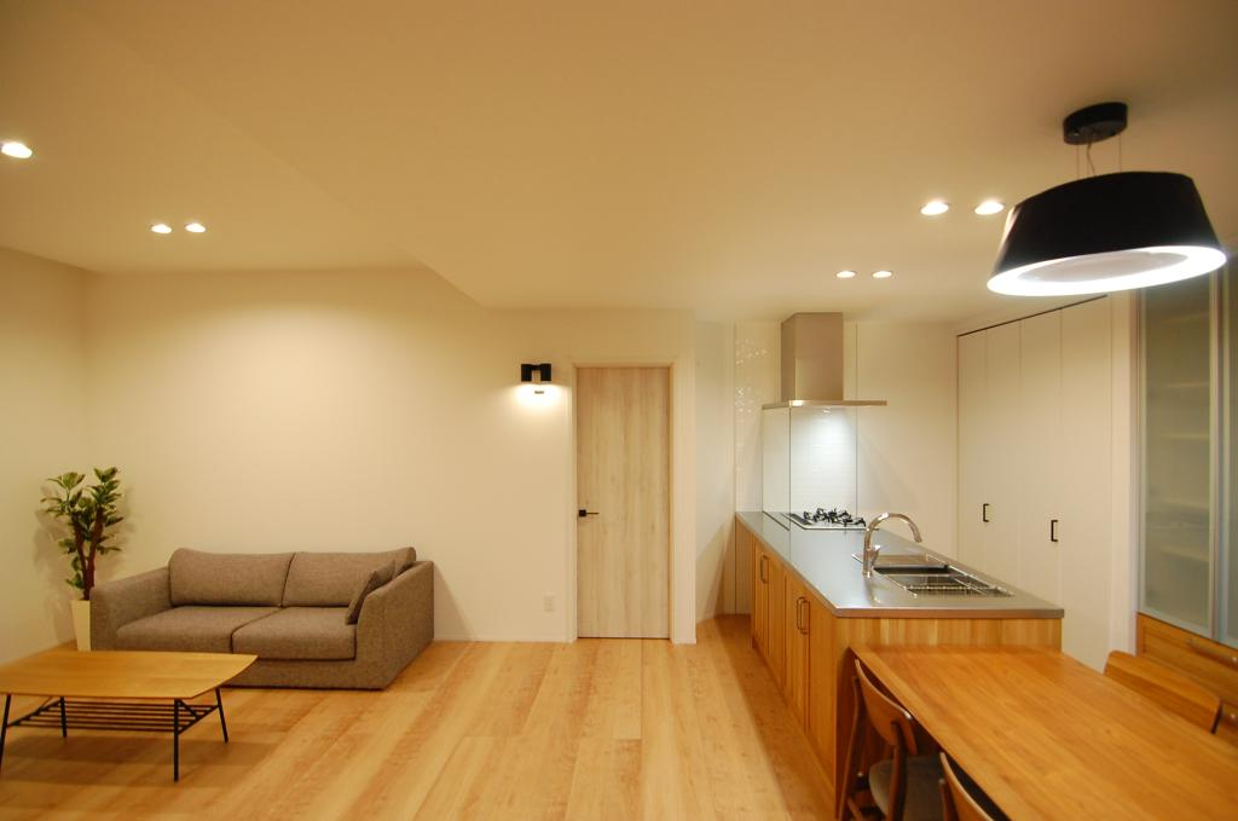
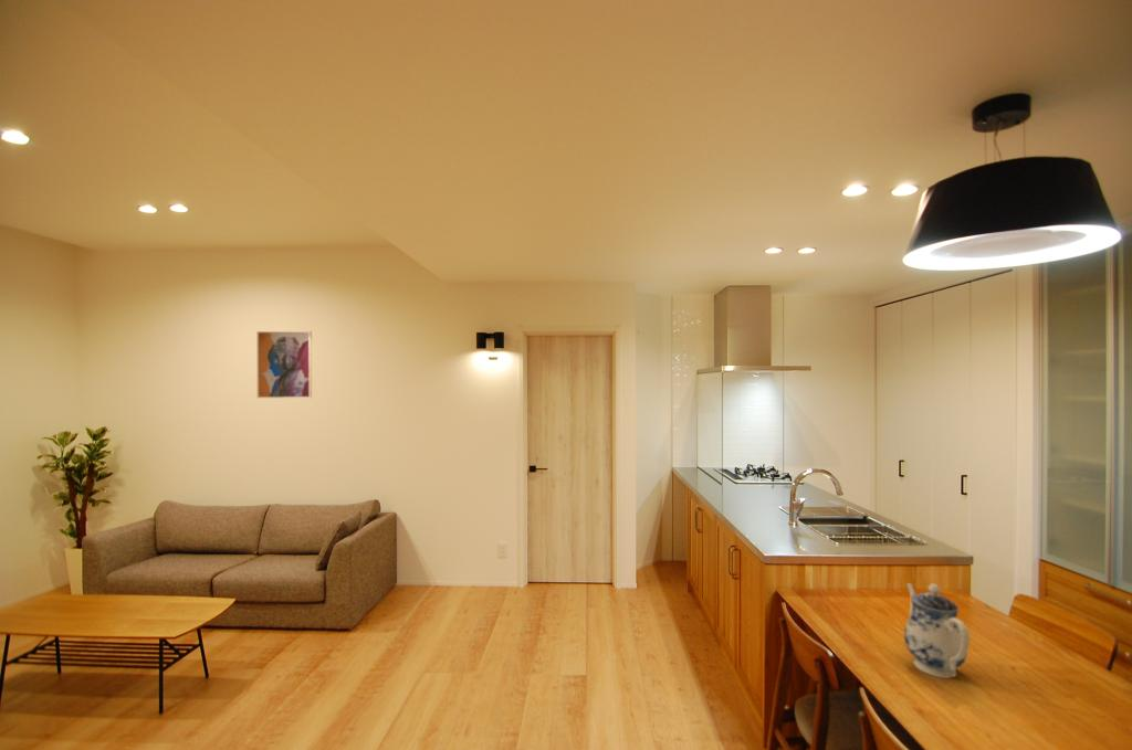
+ teapot [903,582,972,679]
+ wall art [256,330,313,399]
